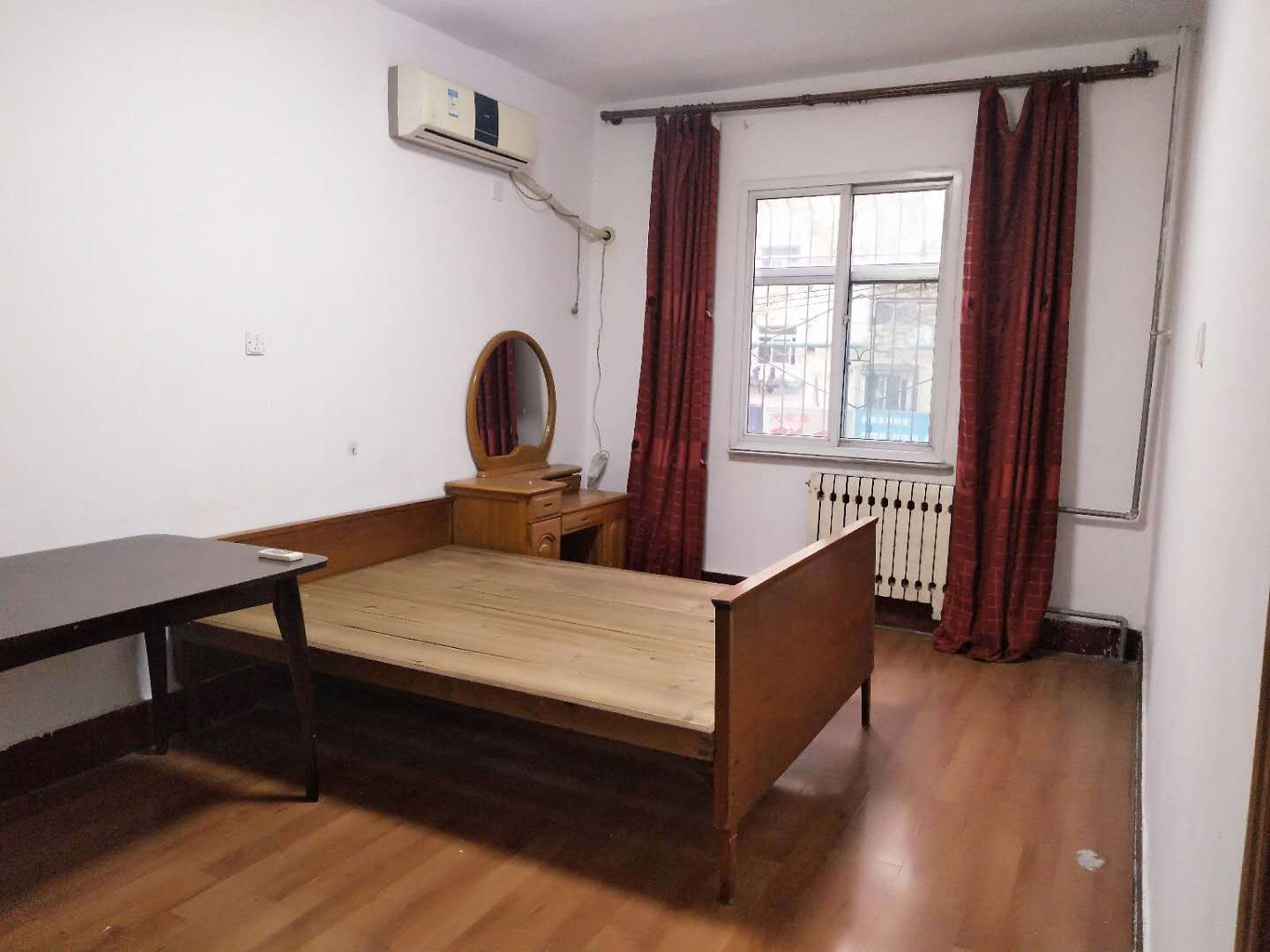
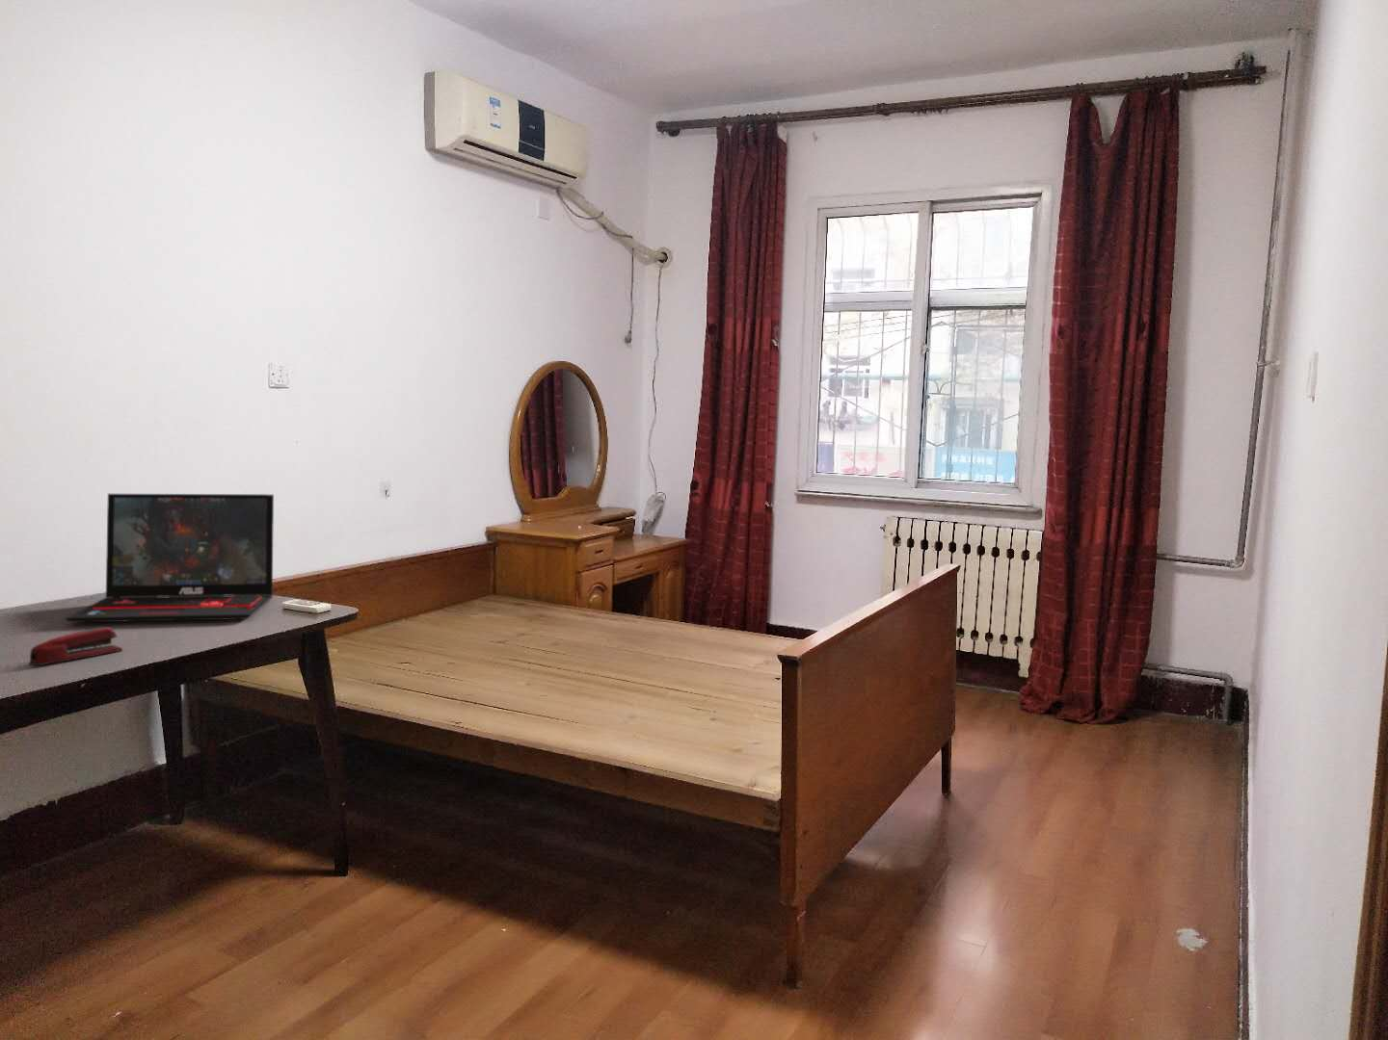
+ laptop [64,493,274,623]
+ stapler [27,626,123,666]
